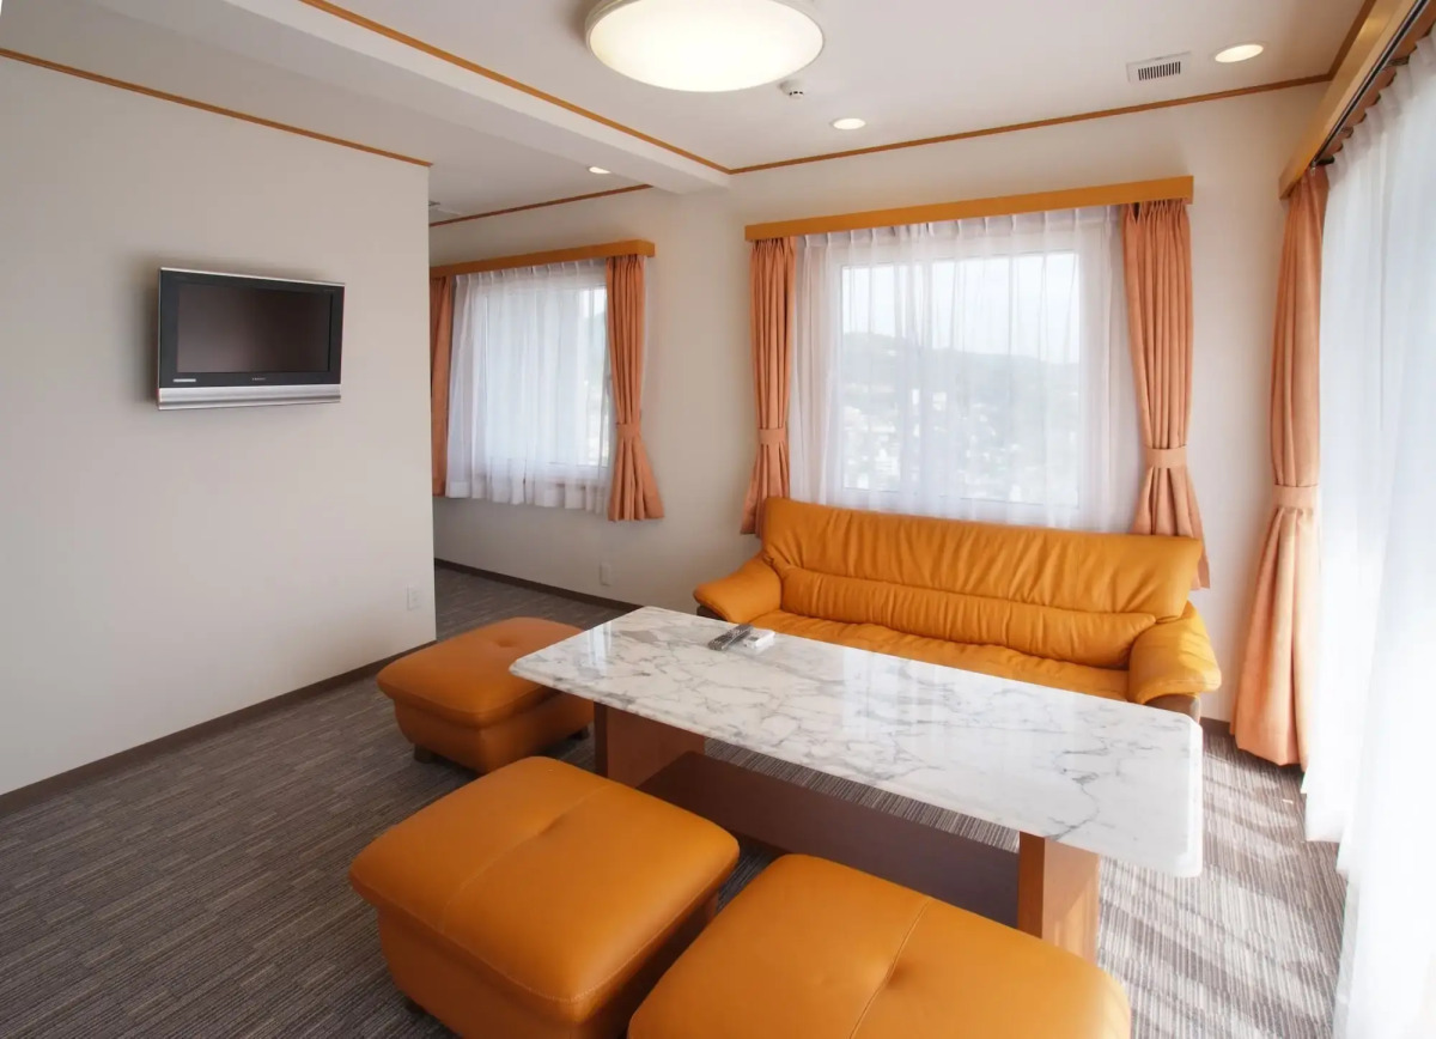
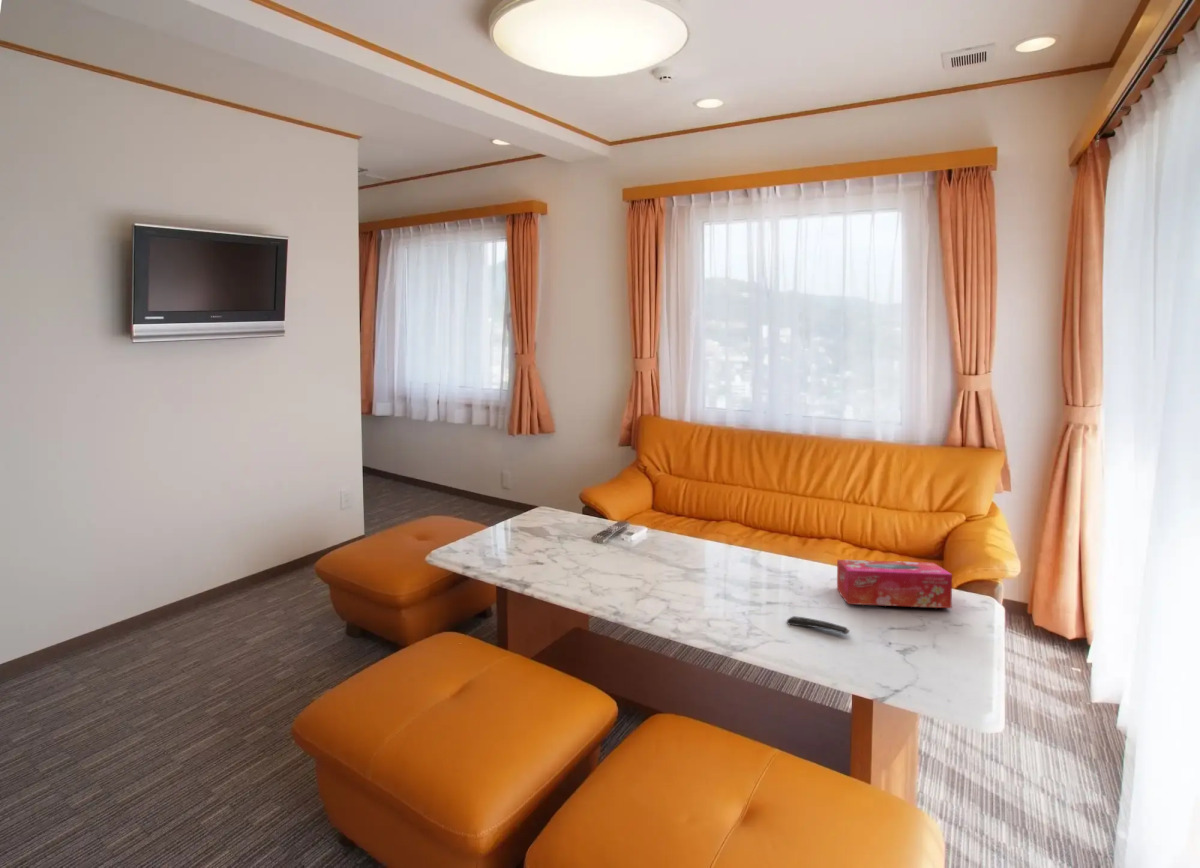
+ remote control [786,615,851,635]
+ tissue box [836,559,953,609]
